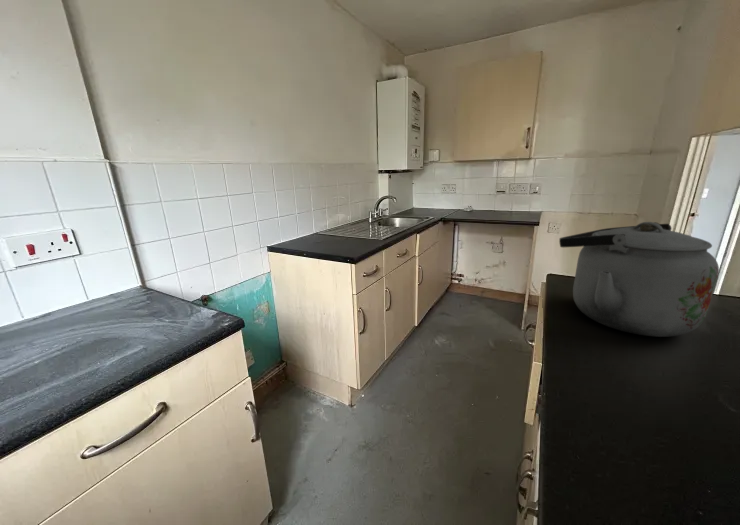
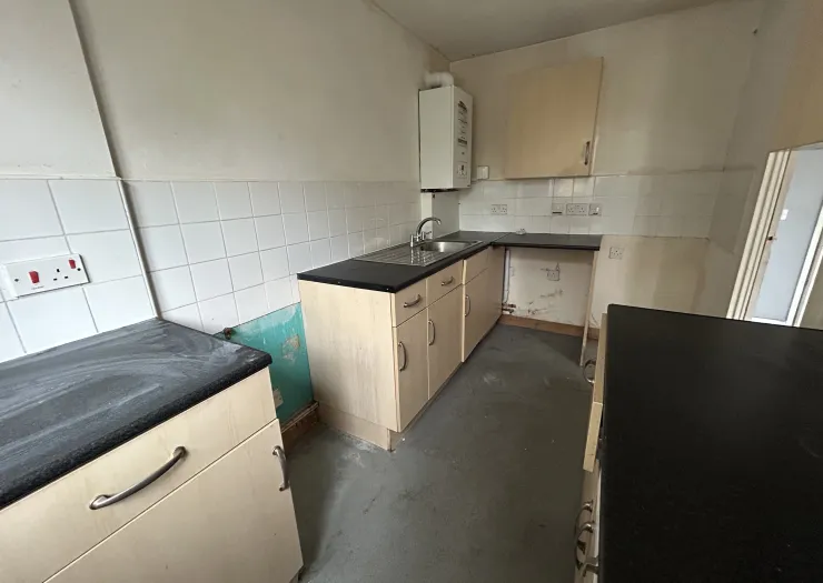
- kettle [558,221,720,338]
